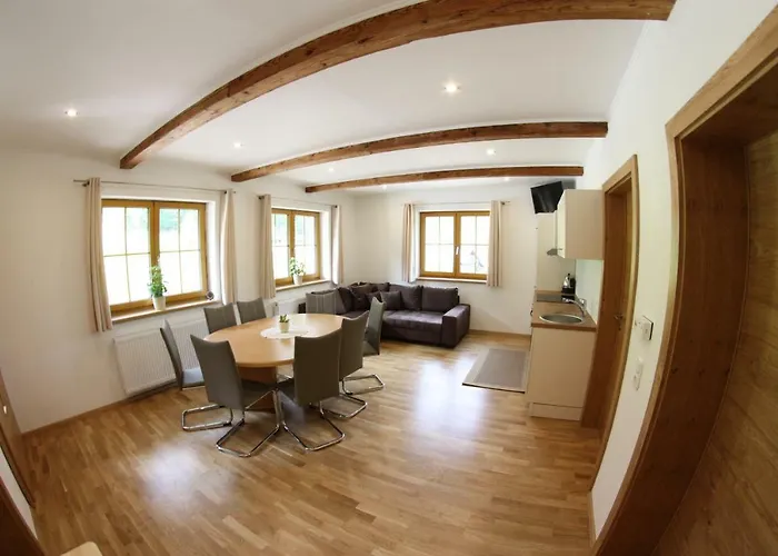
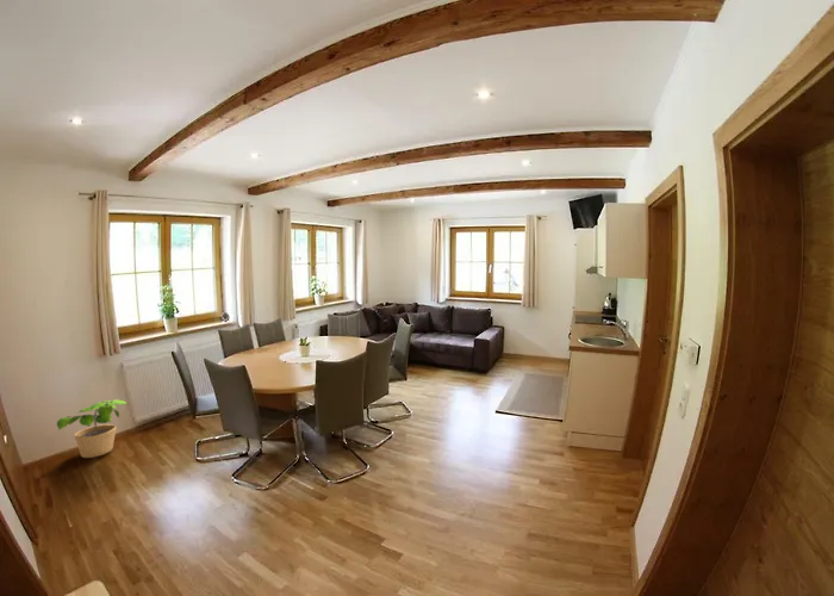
+ potted plant [56,399,129,459]
